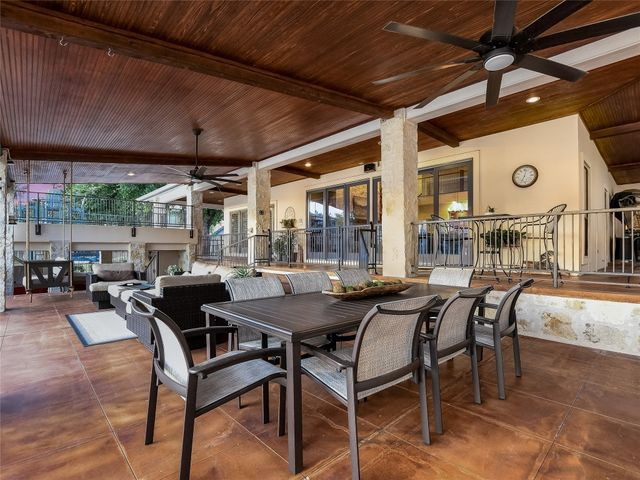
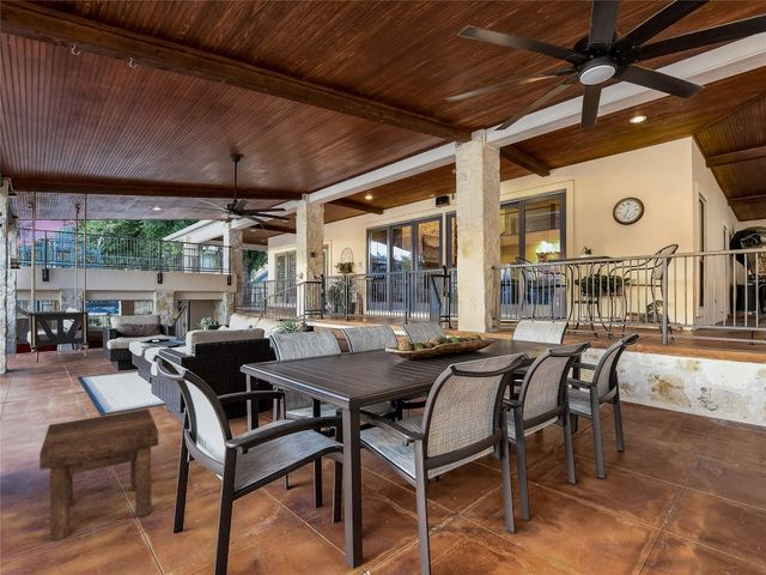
+ stool [38,407,159,543]
